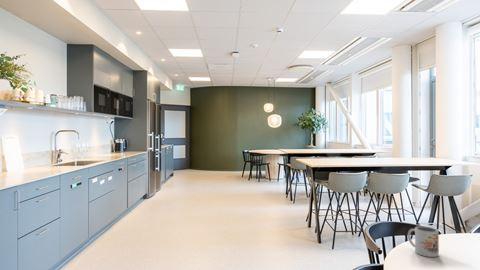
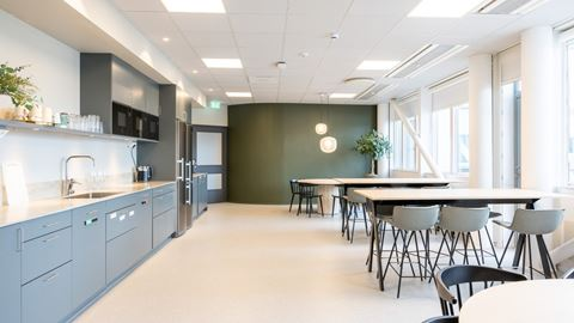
- mug [407,225,440,258]
